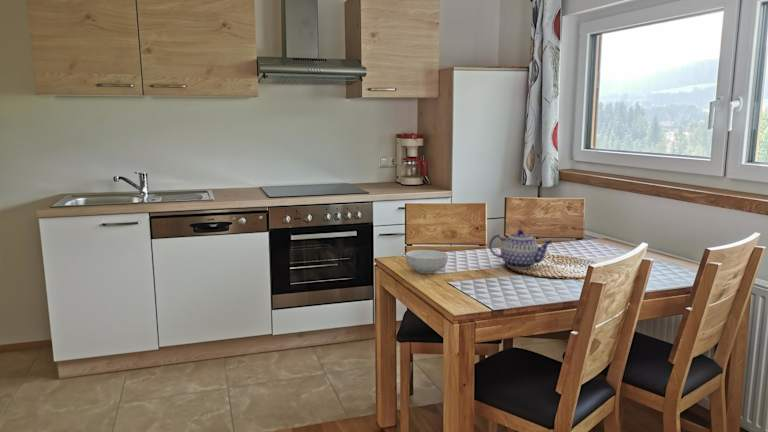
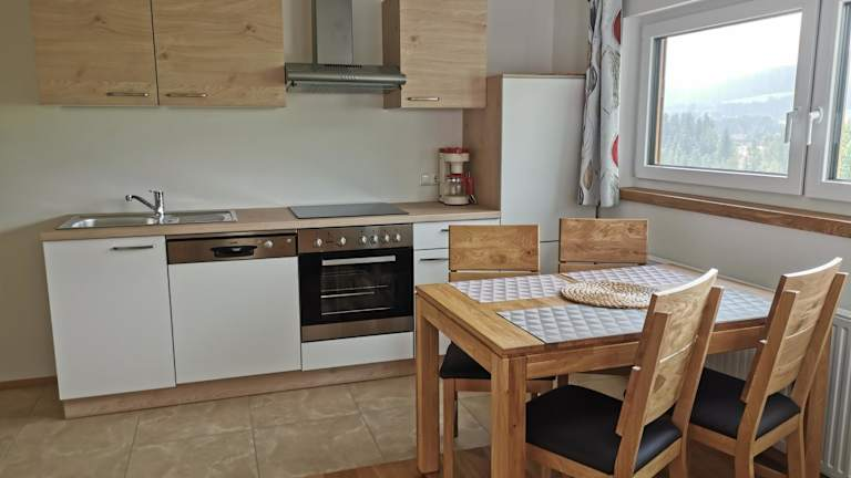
- cereal bowl [404,249,449,274]
- teapot [488,228,553,270]
